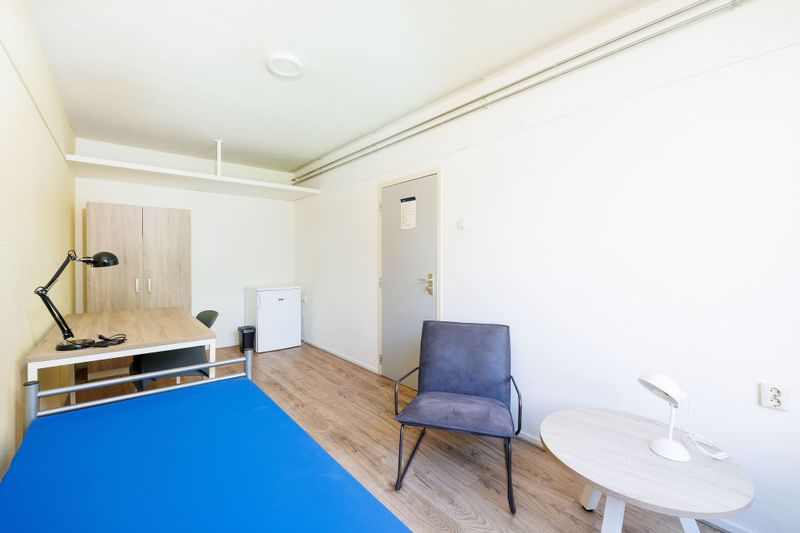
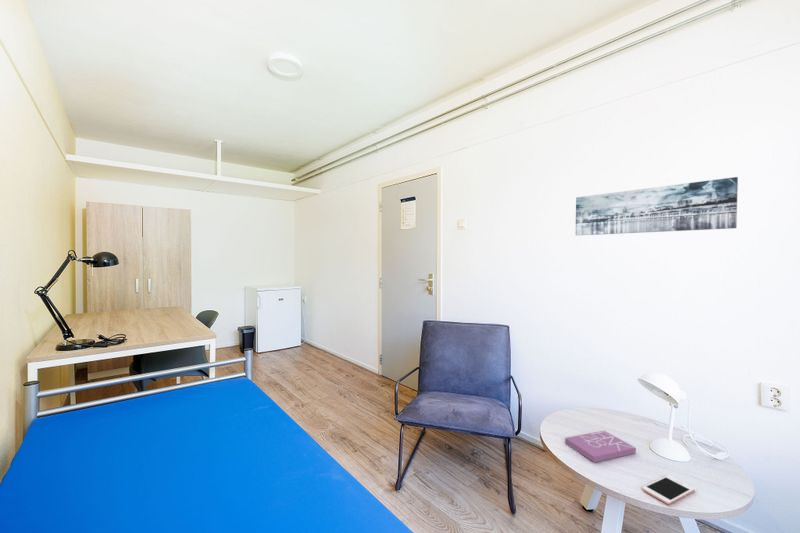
+ book [564,430,637,463]
+ wall art [574,176,739,237]
+ cell phone [641,474,696,505]
